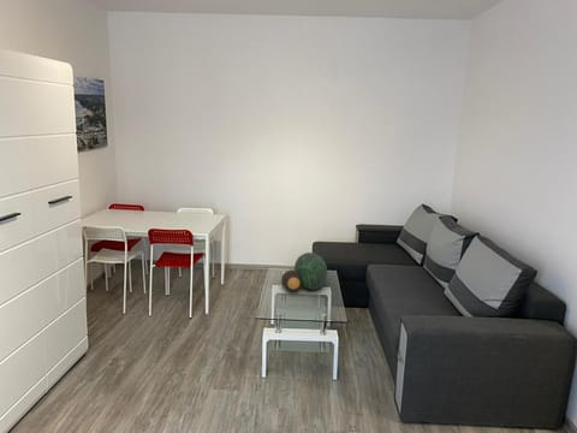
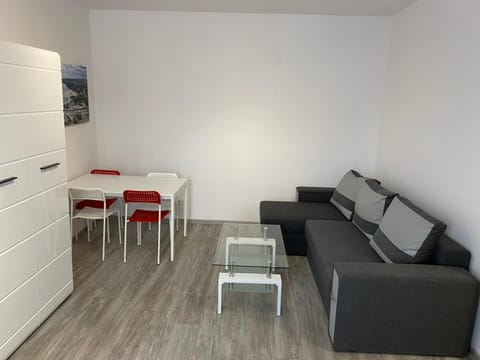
- decorative bowl [280,251,328,292]
